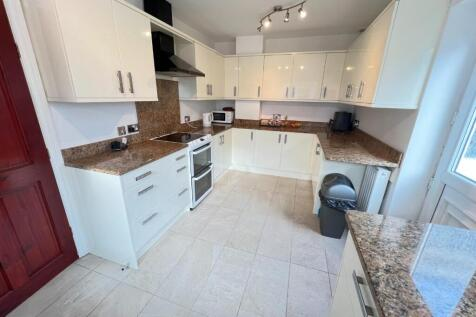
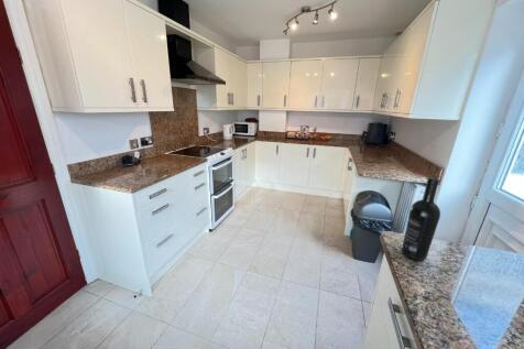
+ wine bottle [401,176,441,262]
